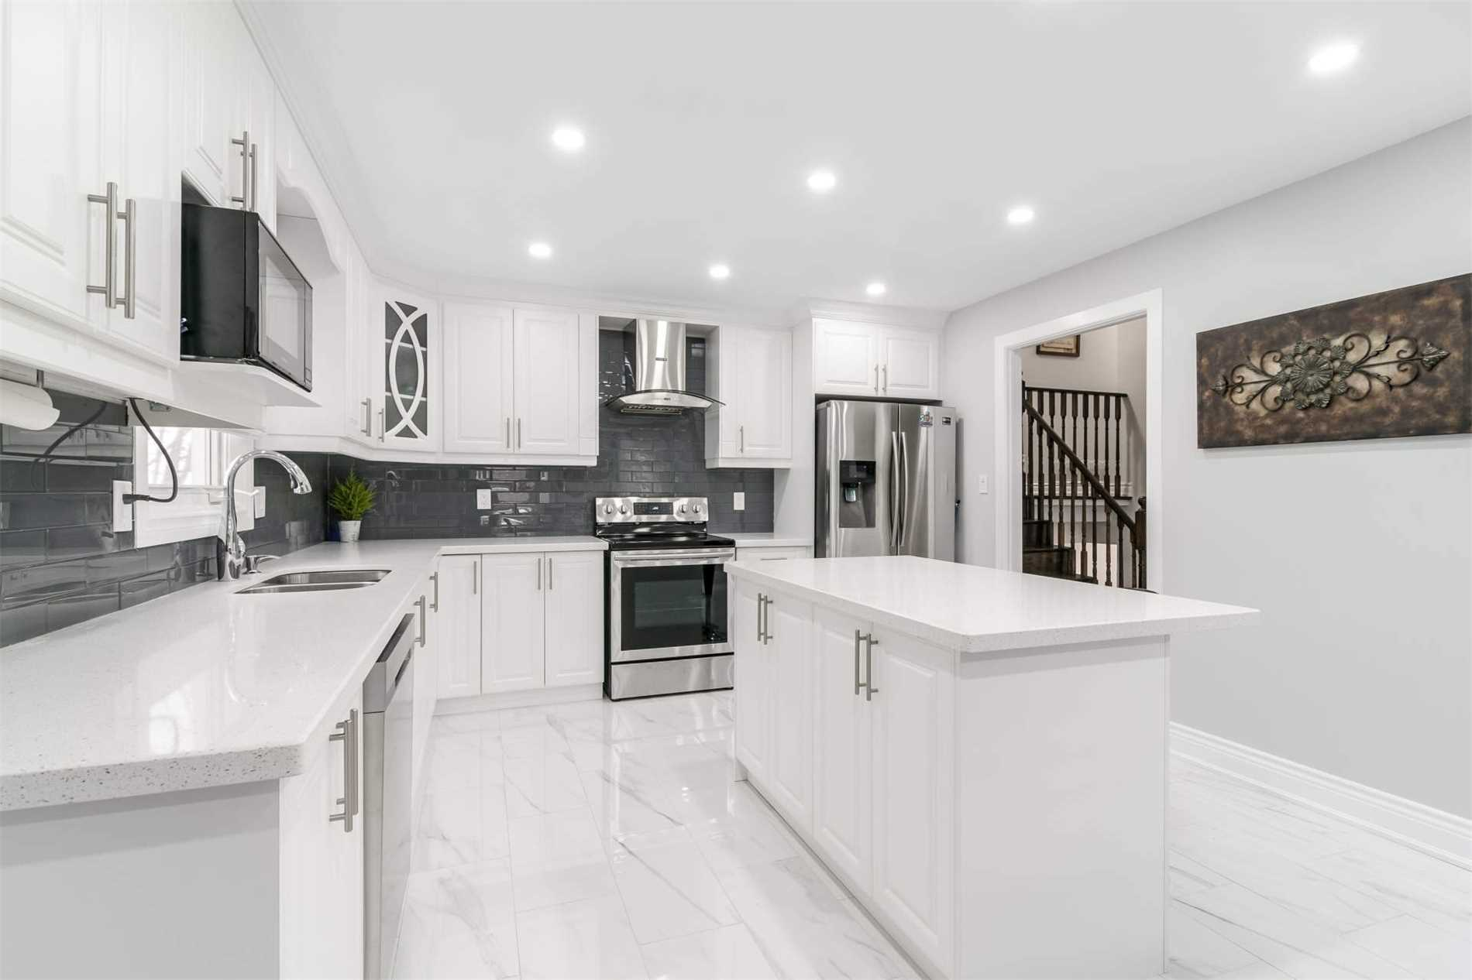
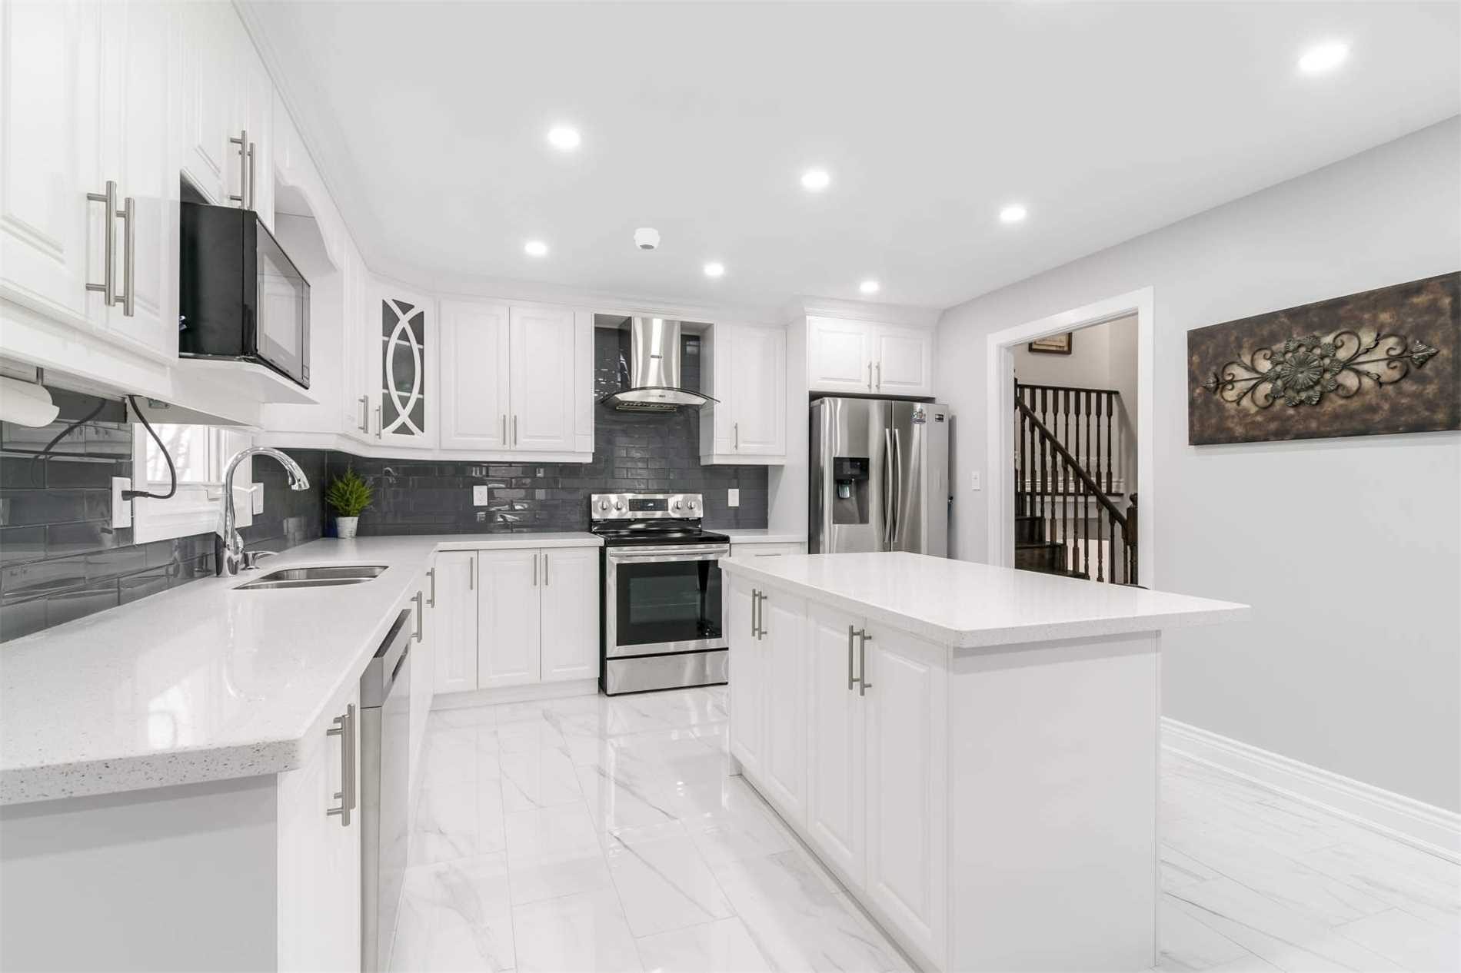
+ smoke detector [633,227,660,251]
